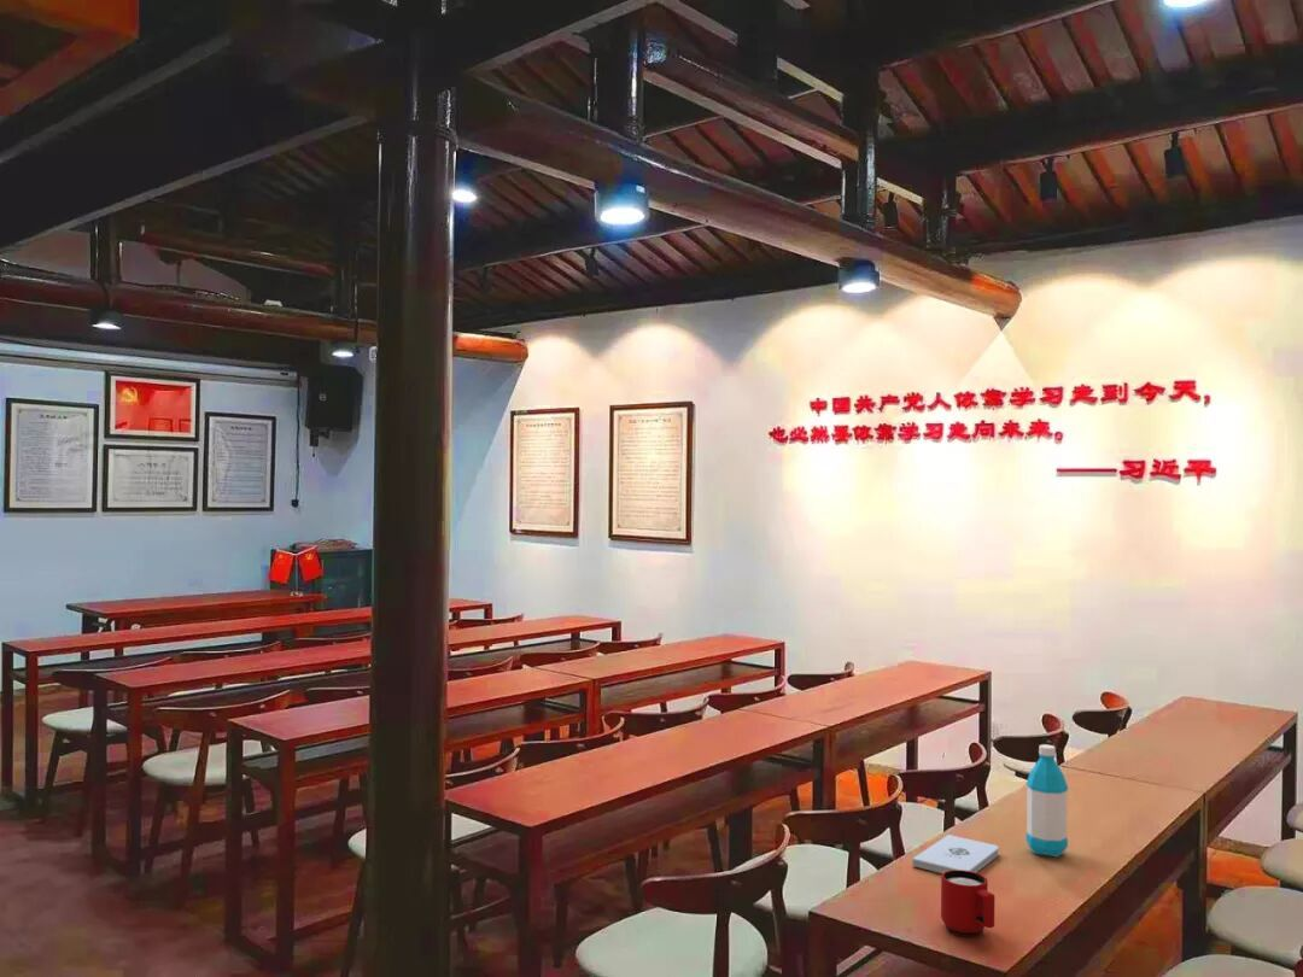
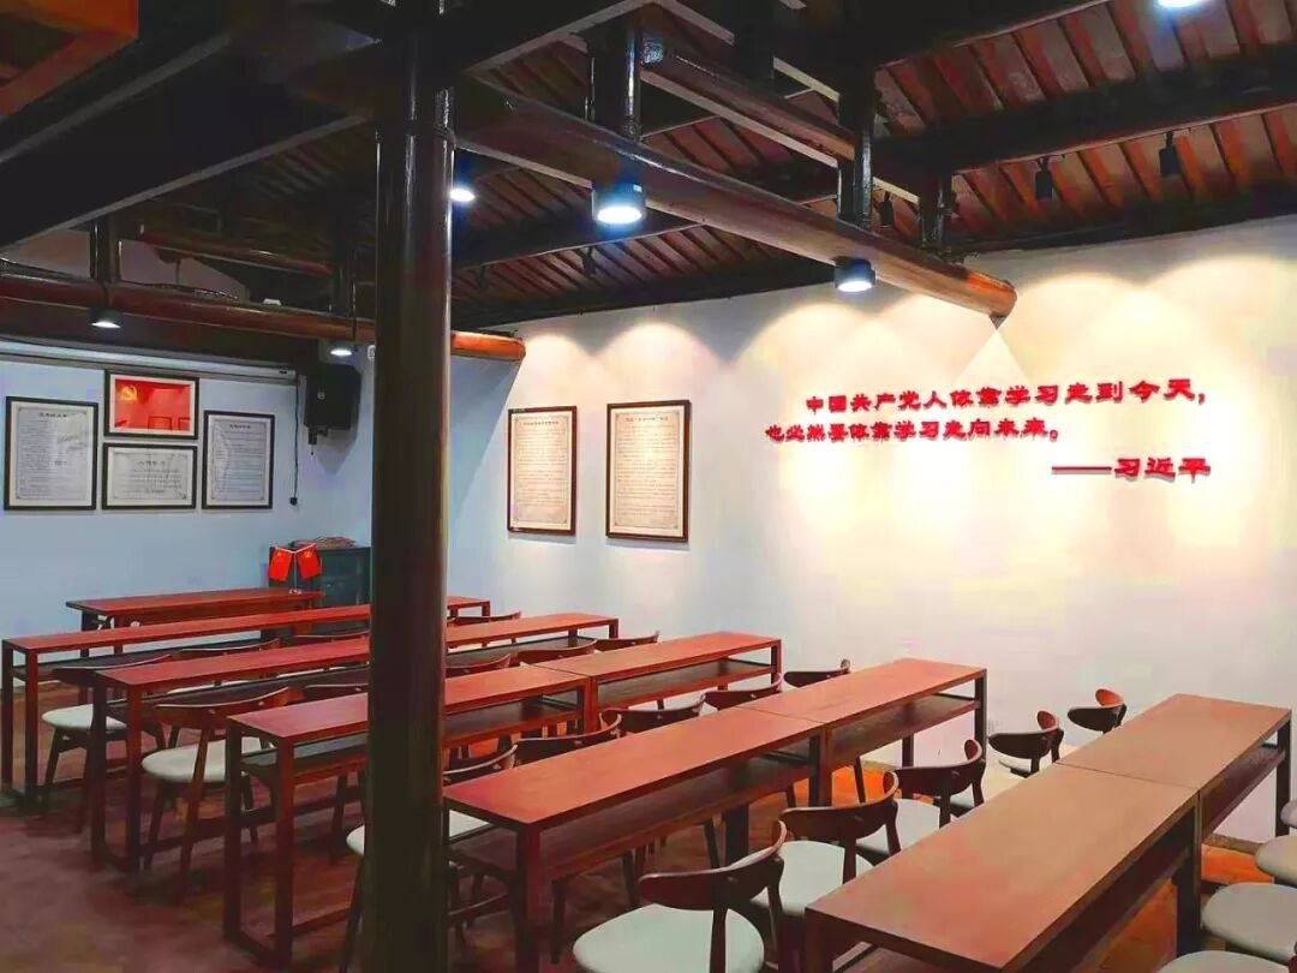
- water bottle [1024,743,1069,858]
- notepad [911,833,1000,874]
- mug [940,870,995,937]
